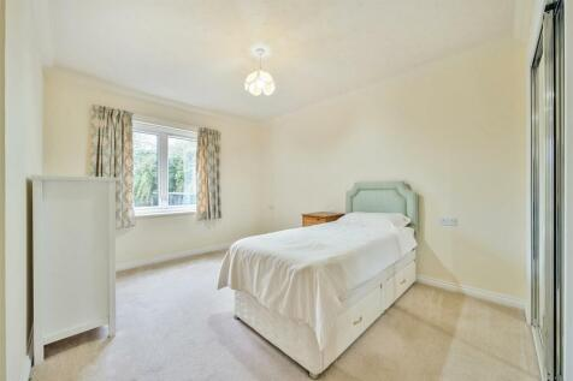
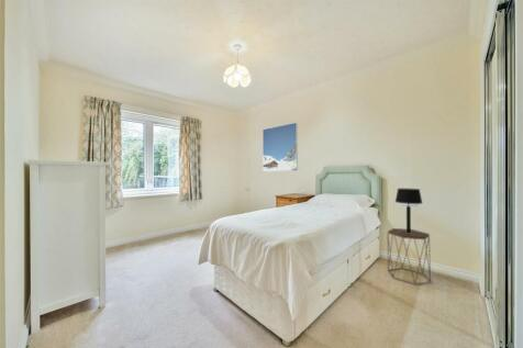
+ table lamp [394,188,423,233]
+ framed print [262,122,299,172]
+ side table [387,227,432,285]
